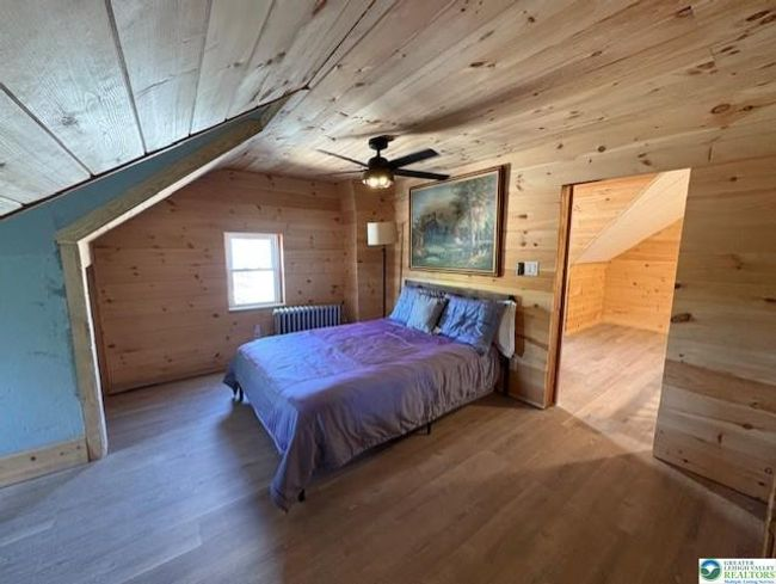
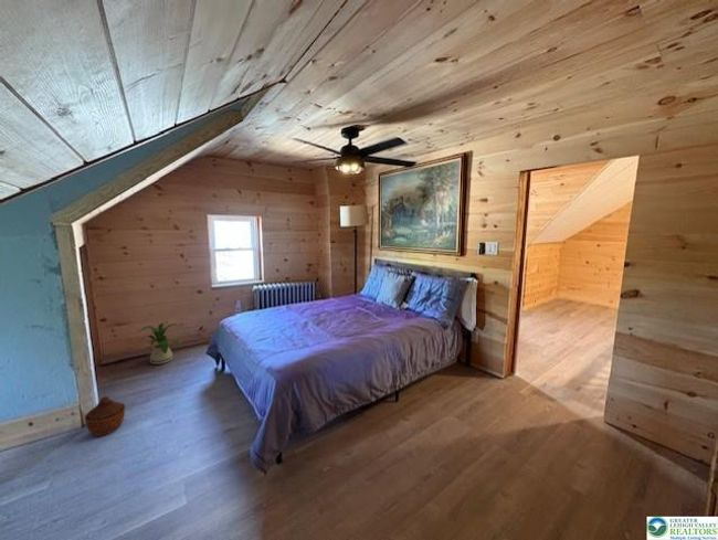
+ house plant [137,321,182,366]
+ woven basket [84,395,126,437]
